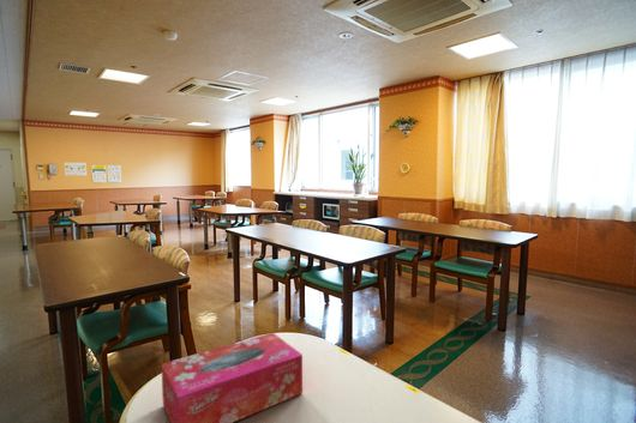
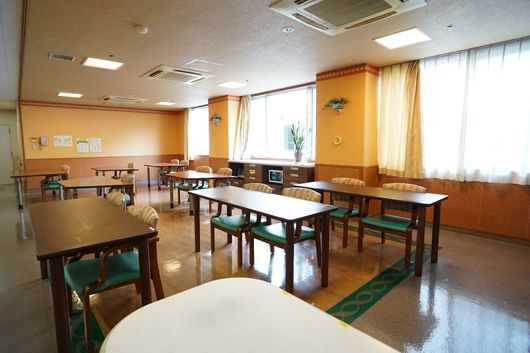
- tissue box [160,332,304,423]
